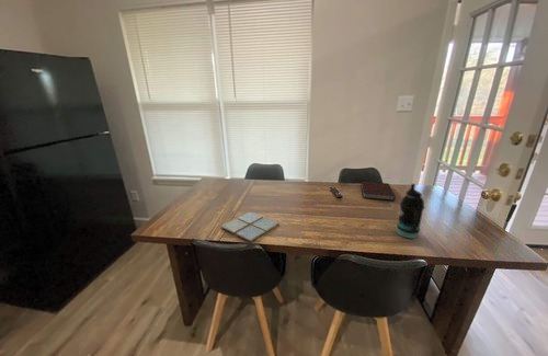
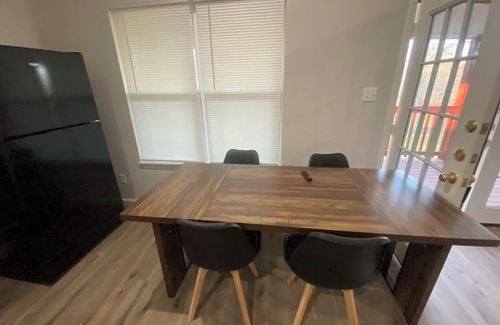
- bottle [396,183,426,240]
- notebook [359,181,397,202]
- drink coaster [220,210,281,243]
